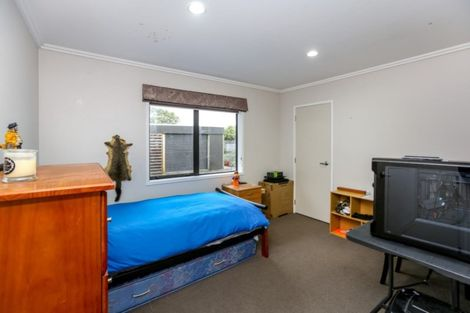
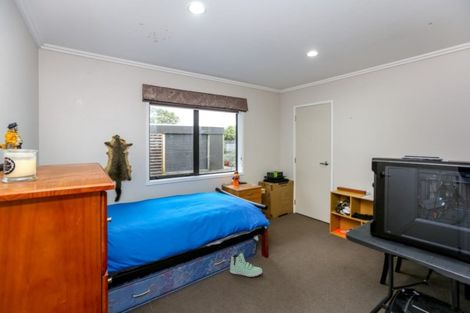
+ sneaker [229,252,263,278]
